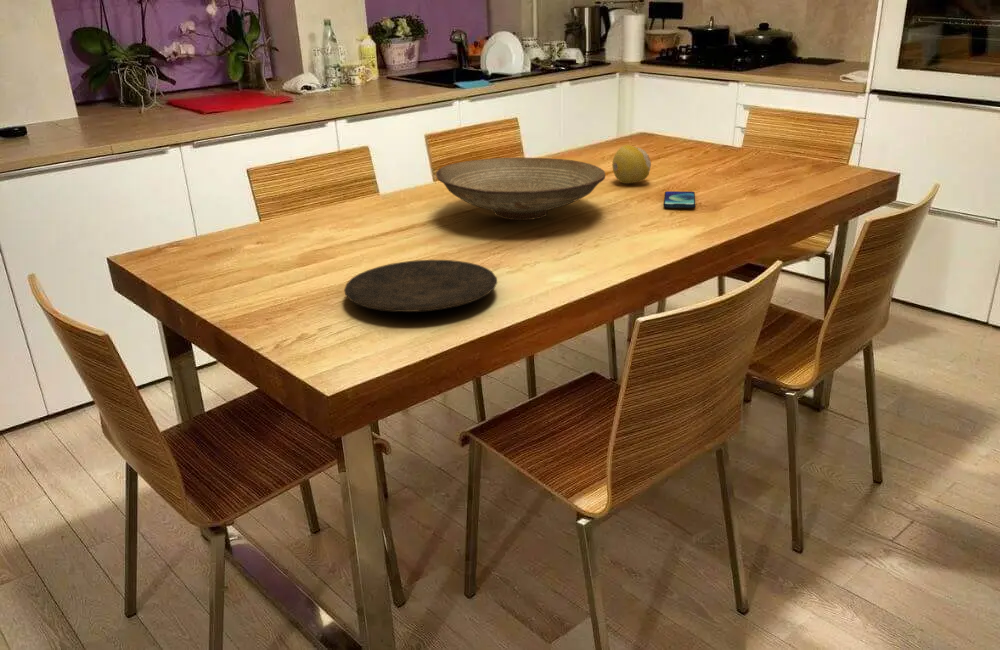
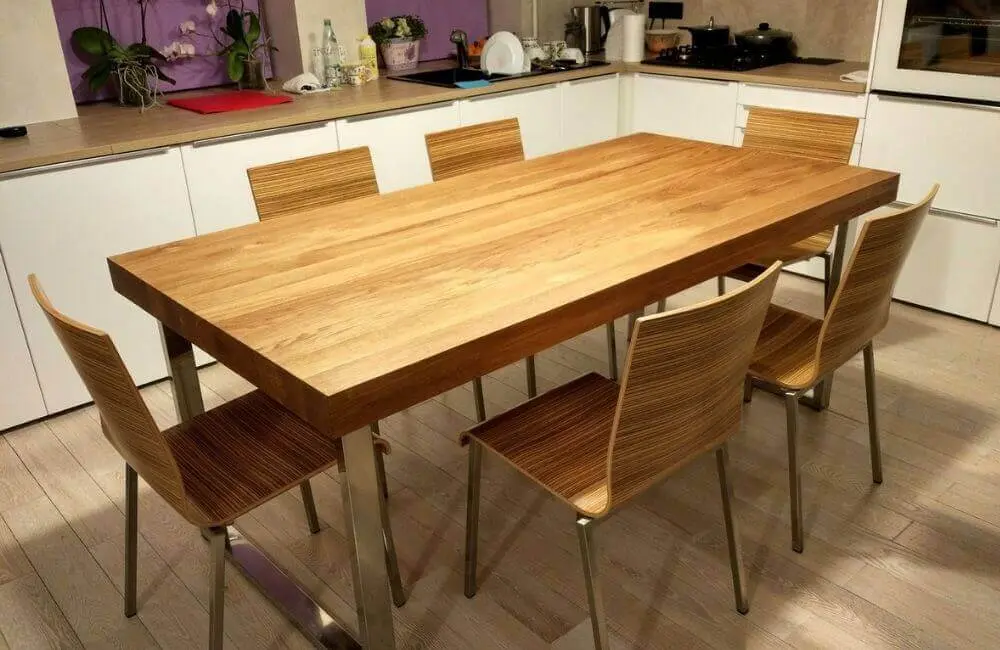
- fruit [611,144,652,184]
- smartphone [663,190,696,209]
- plate [343,259,498,313]
- decorative bowl [435,157,606,221]
